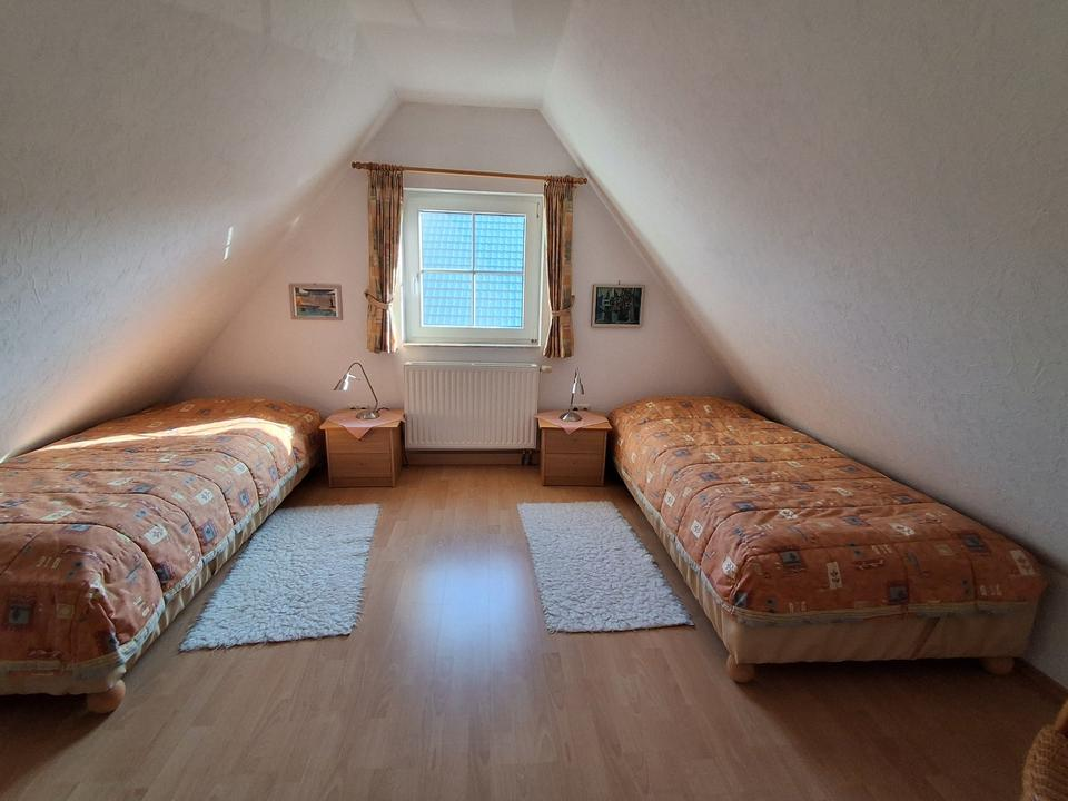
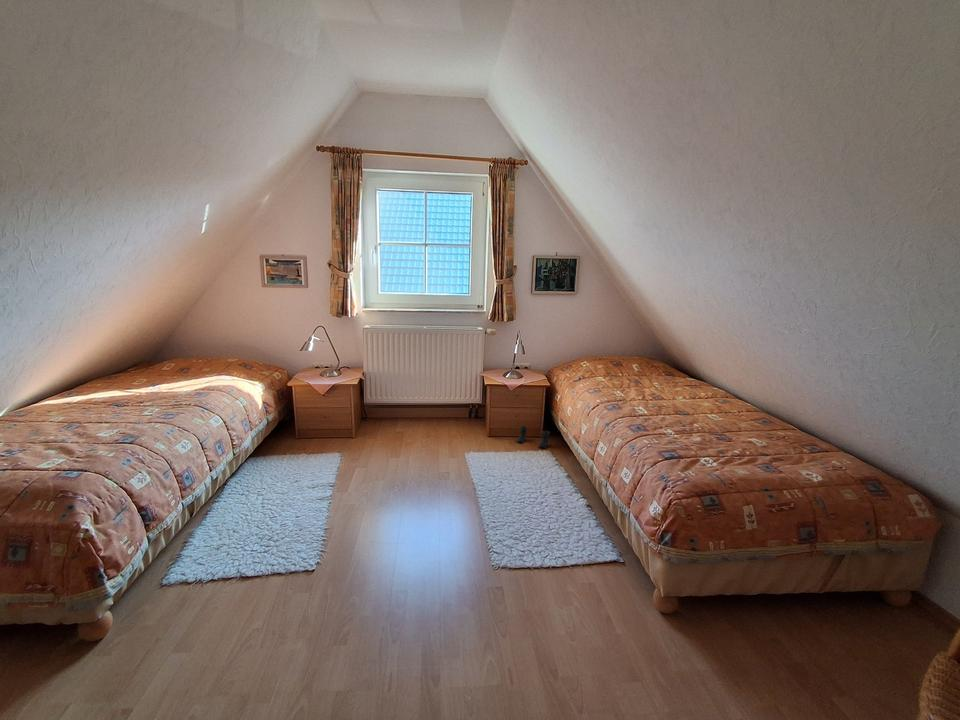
+ boots [515,425,551,449]
